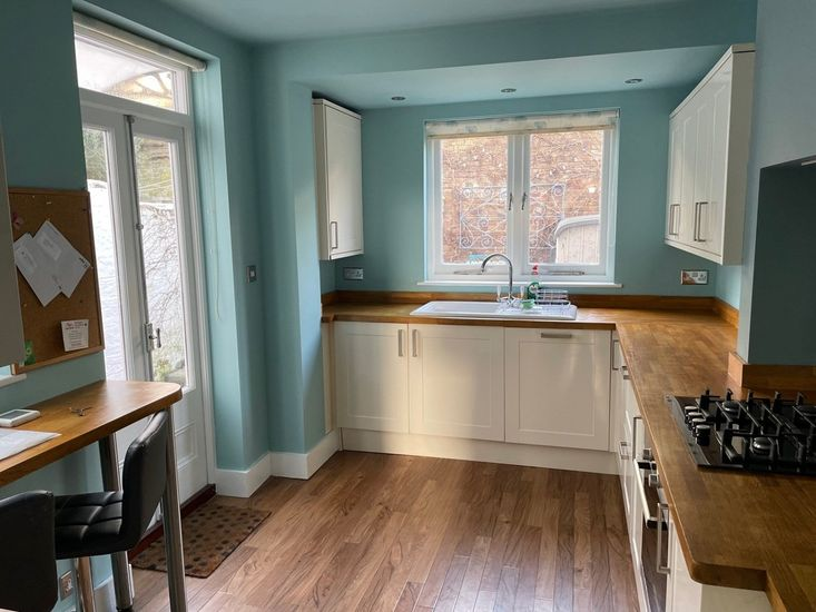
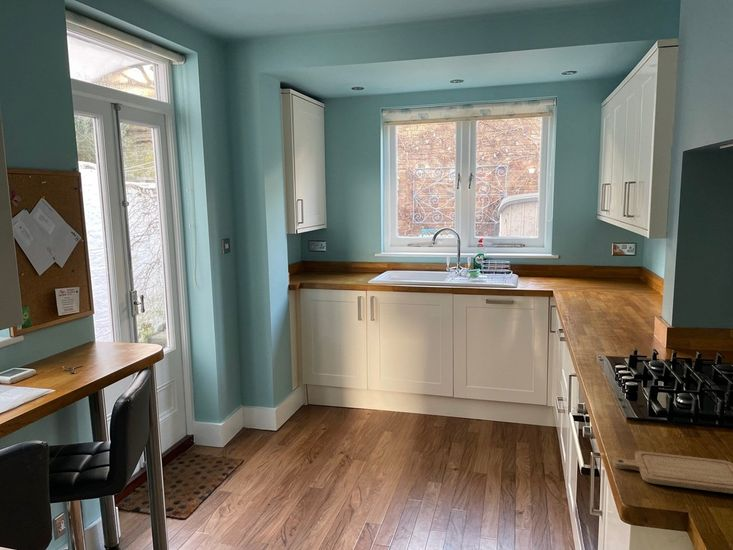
+ chopping board [612,450,733,495]
